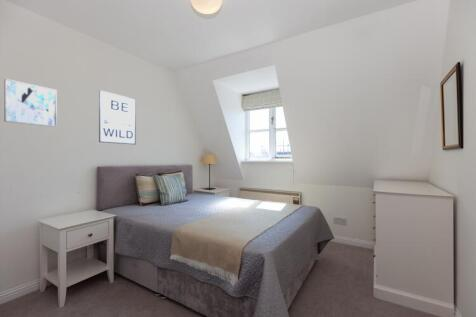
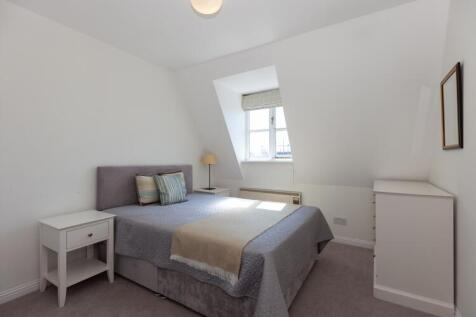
- wall art [98,89,137,145]
- wall art [3,78,58,128]
